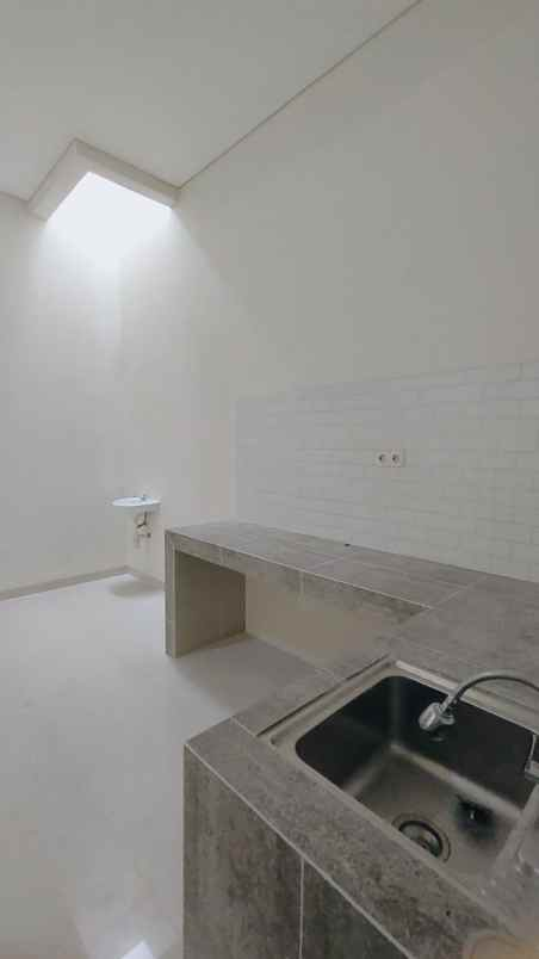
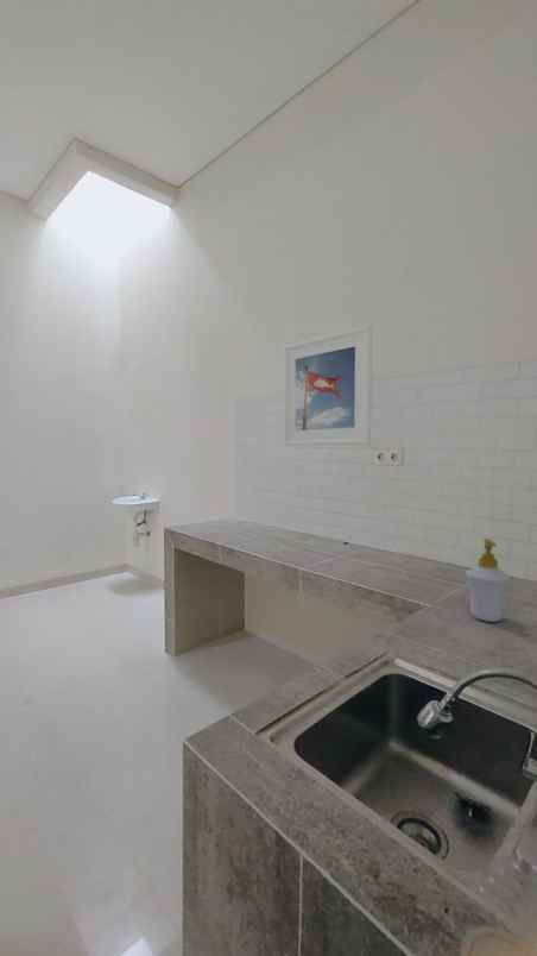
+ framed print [283,323,373,447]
+ soap bottle [465,537,512,623]
